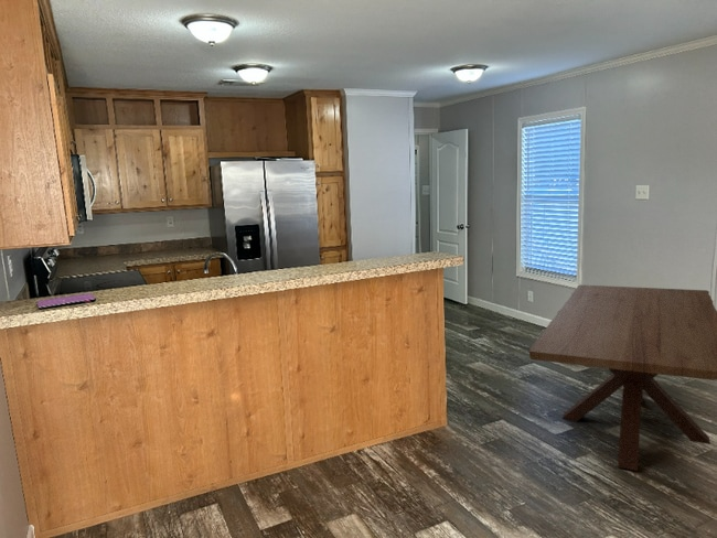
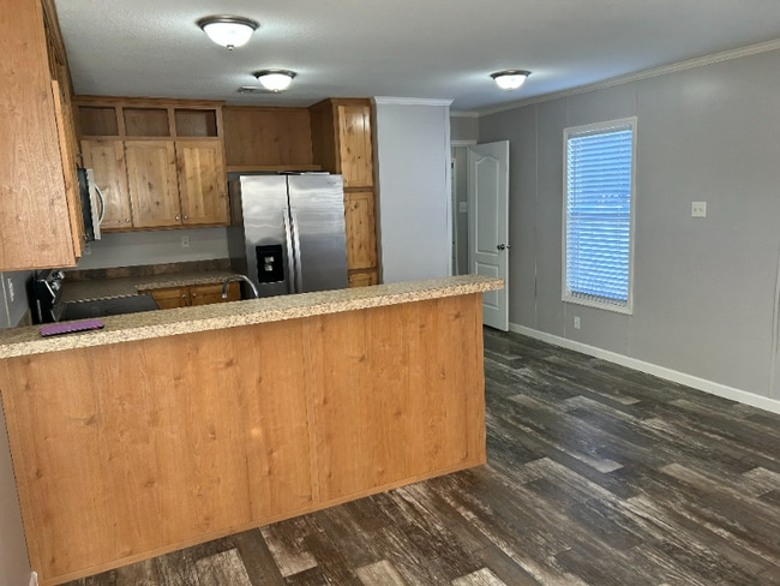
- dining table [528,283,717,472]
